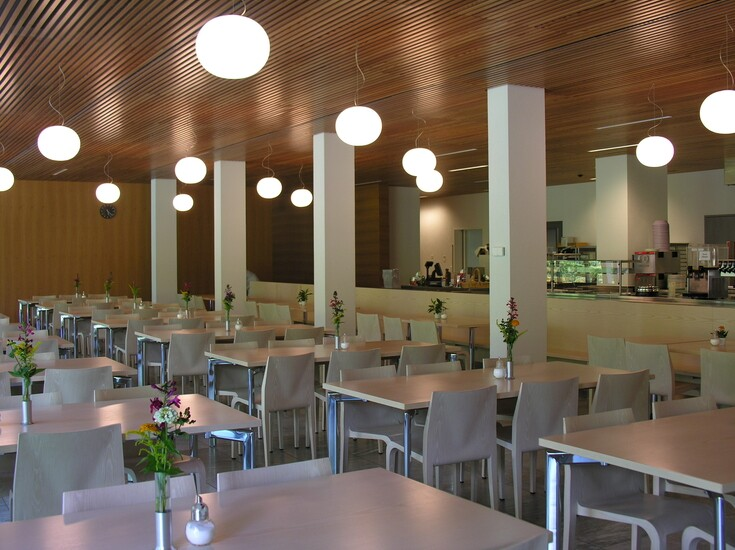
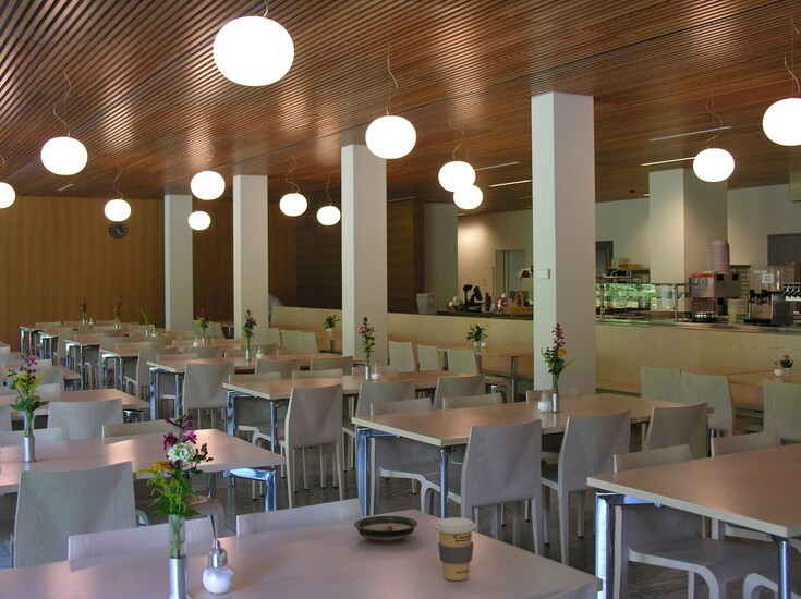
+ saucer [353,515,420,542]
+ coffee cup [434,516,477,582]
